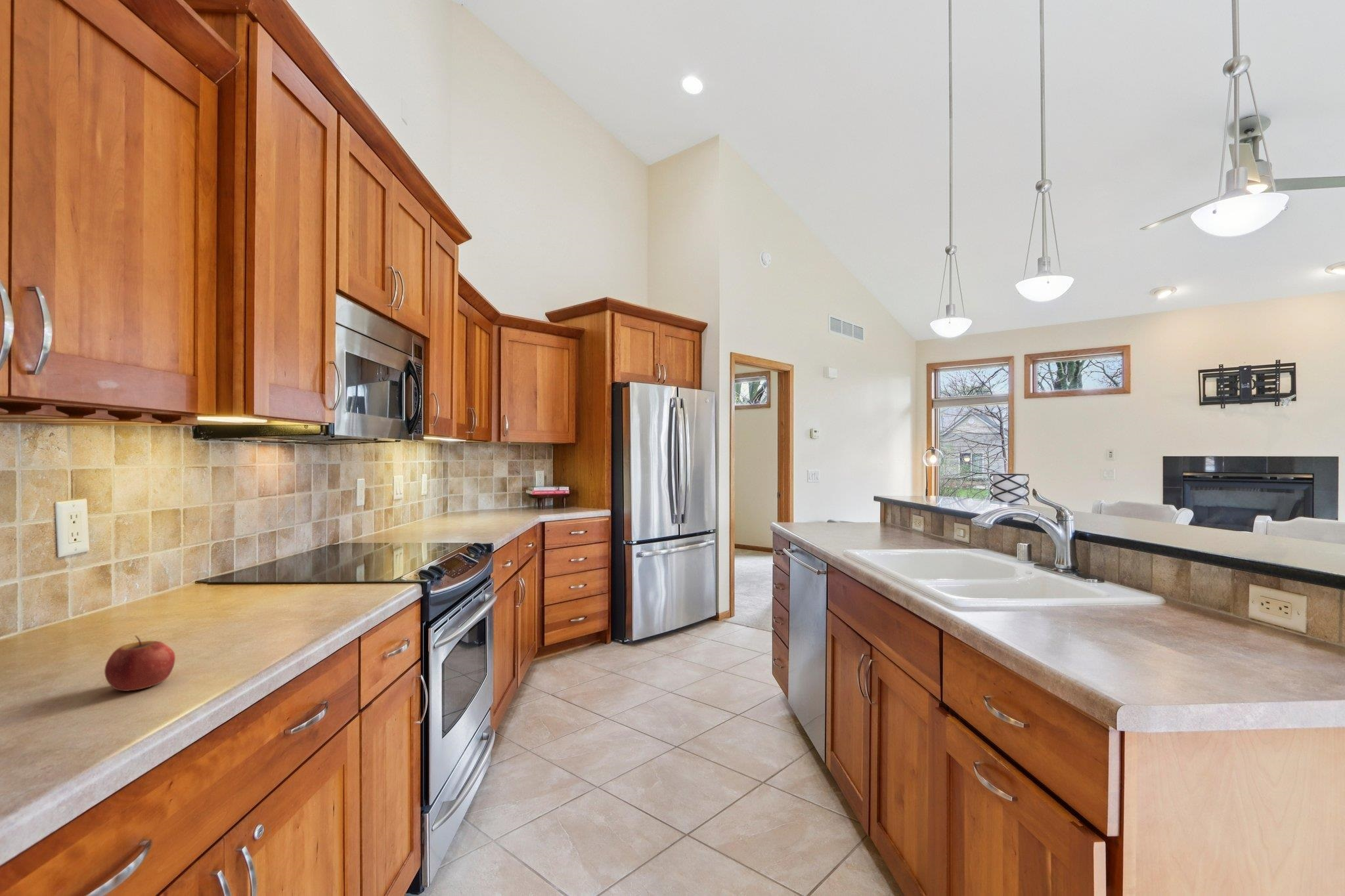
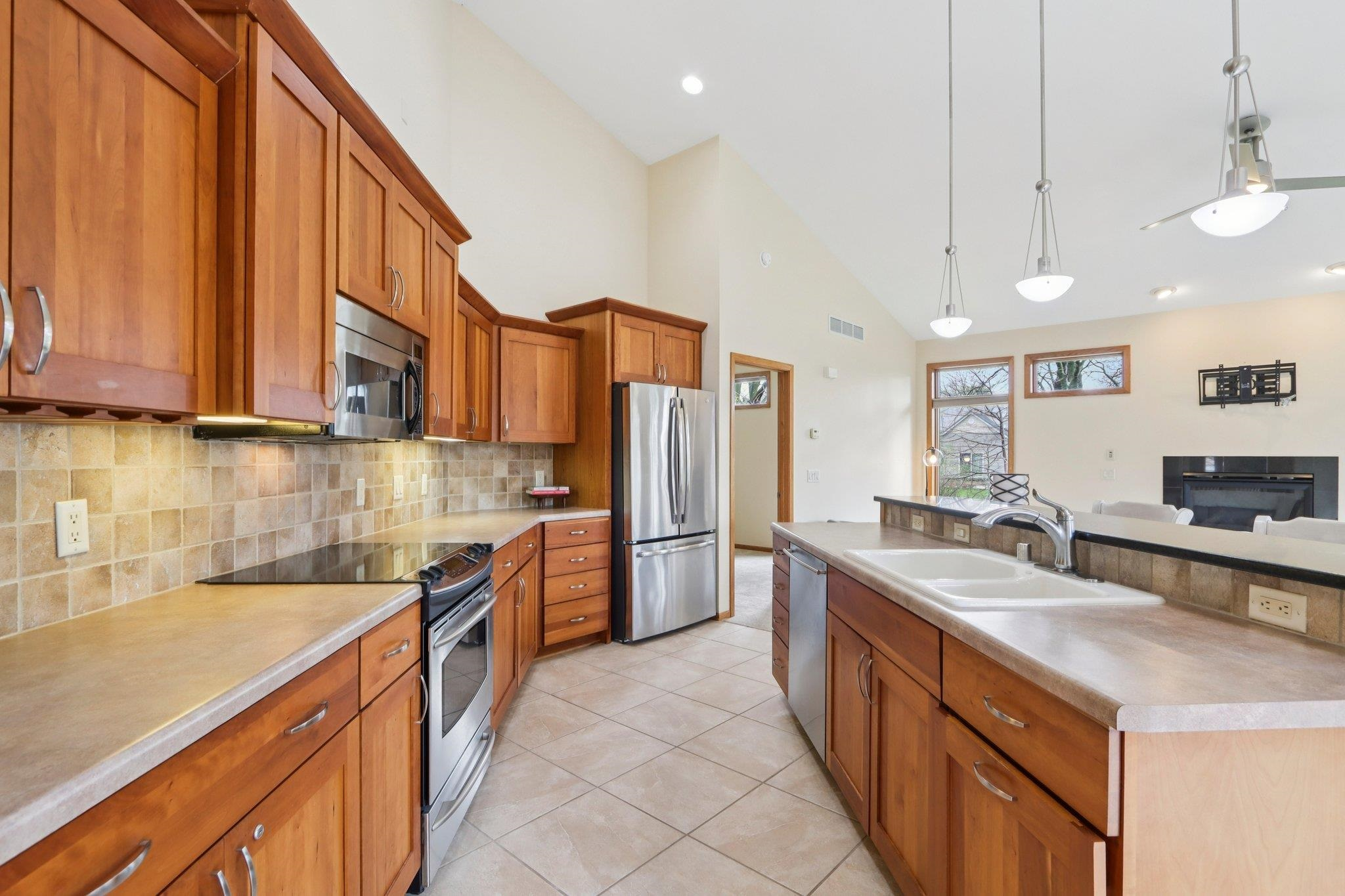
- apple [104,635,176,692]
